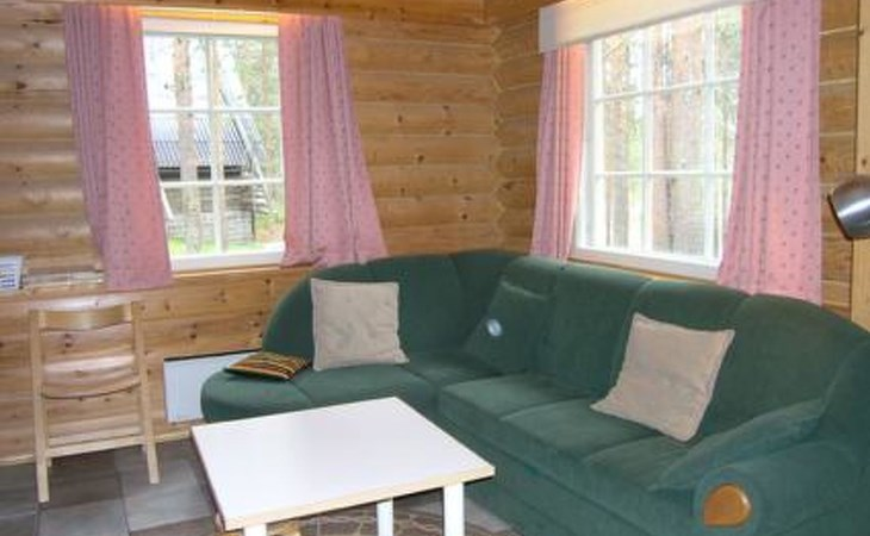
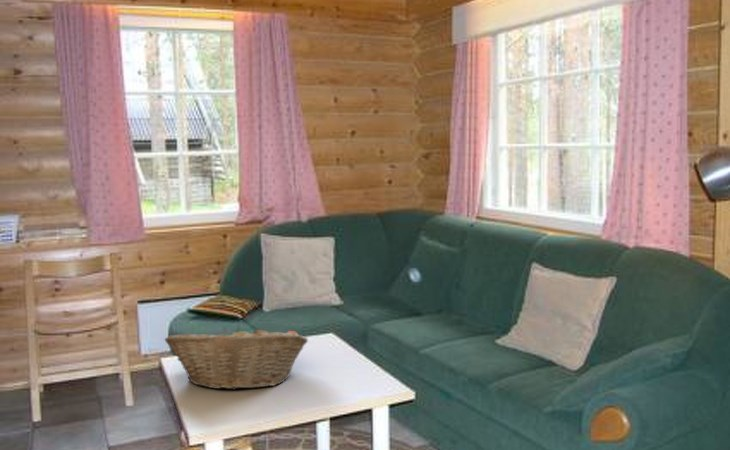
+ fruit basket [164,323,309,391]
